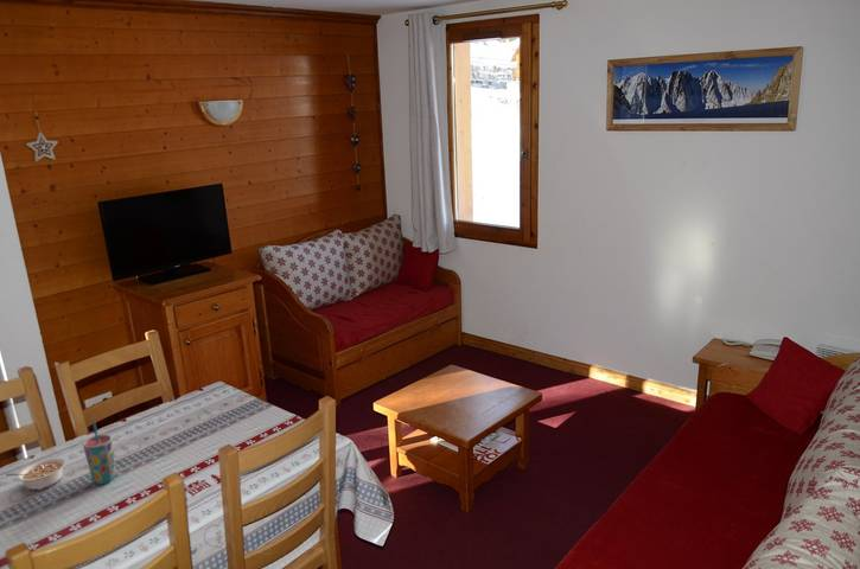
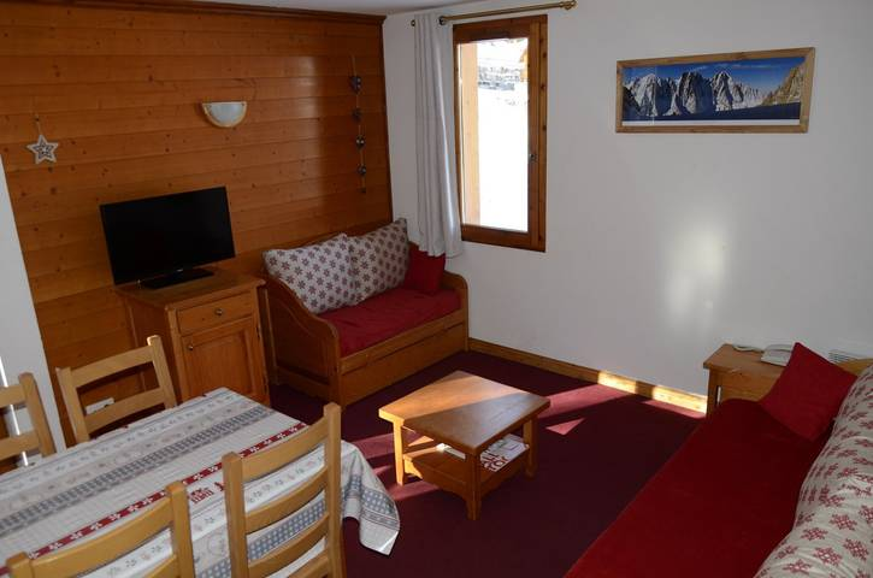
- legume [5,456,68,492]
- cup [82,420,117,485]
